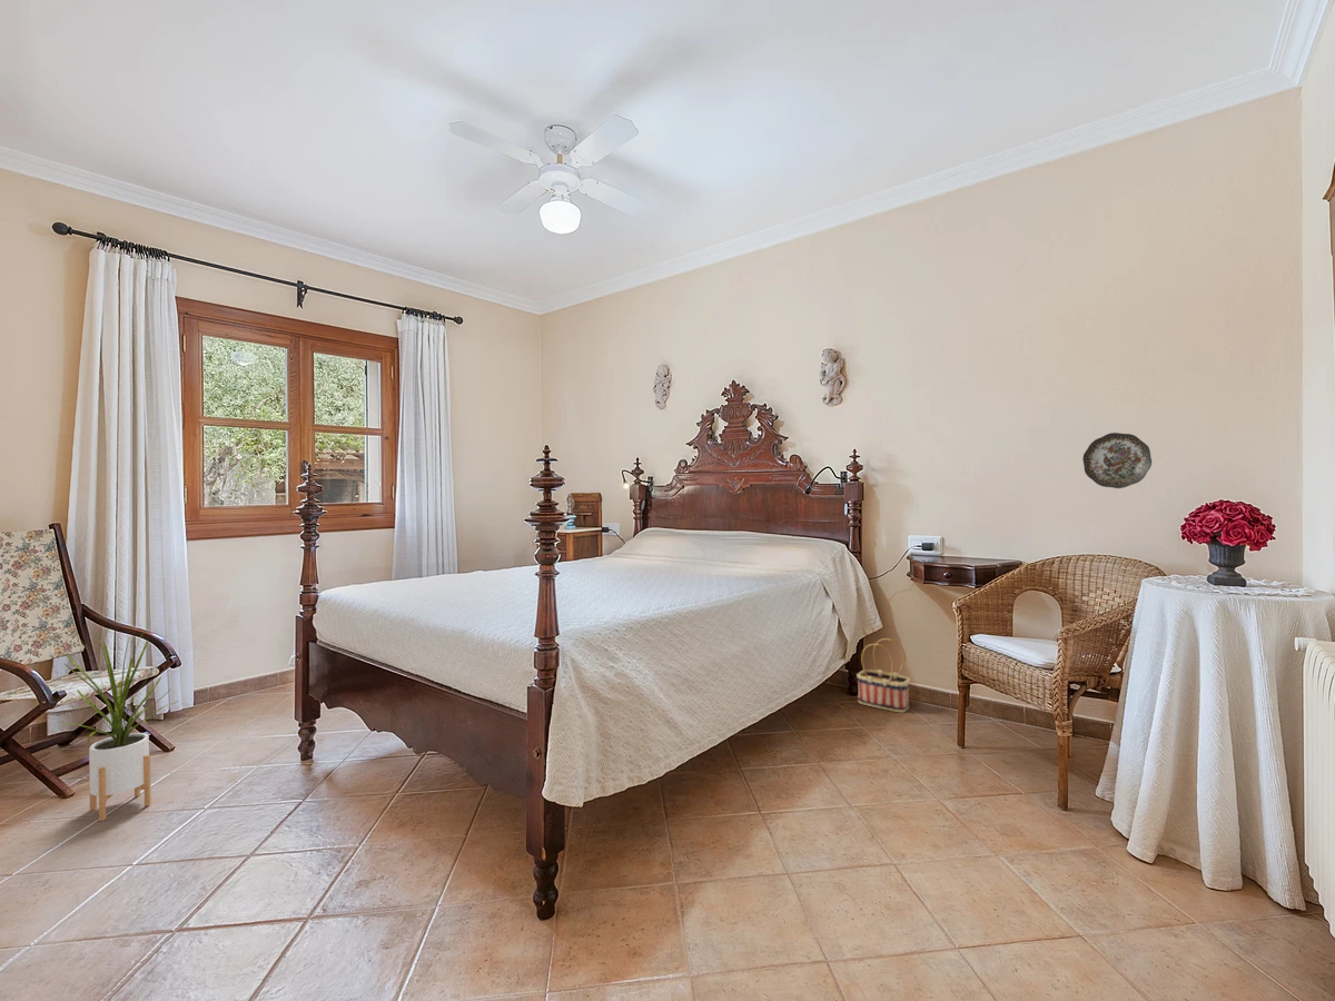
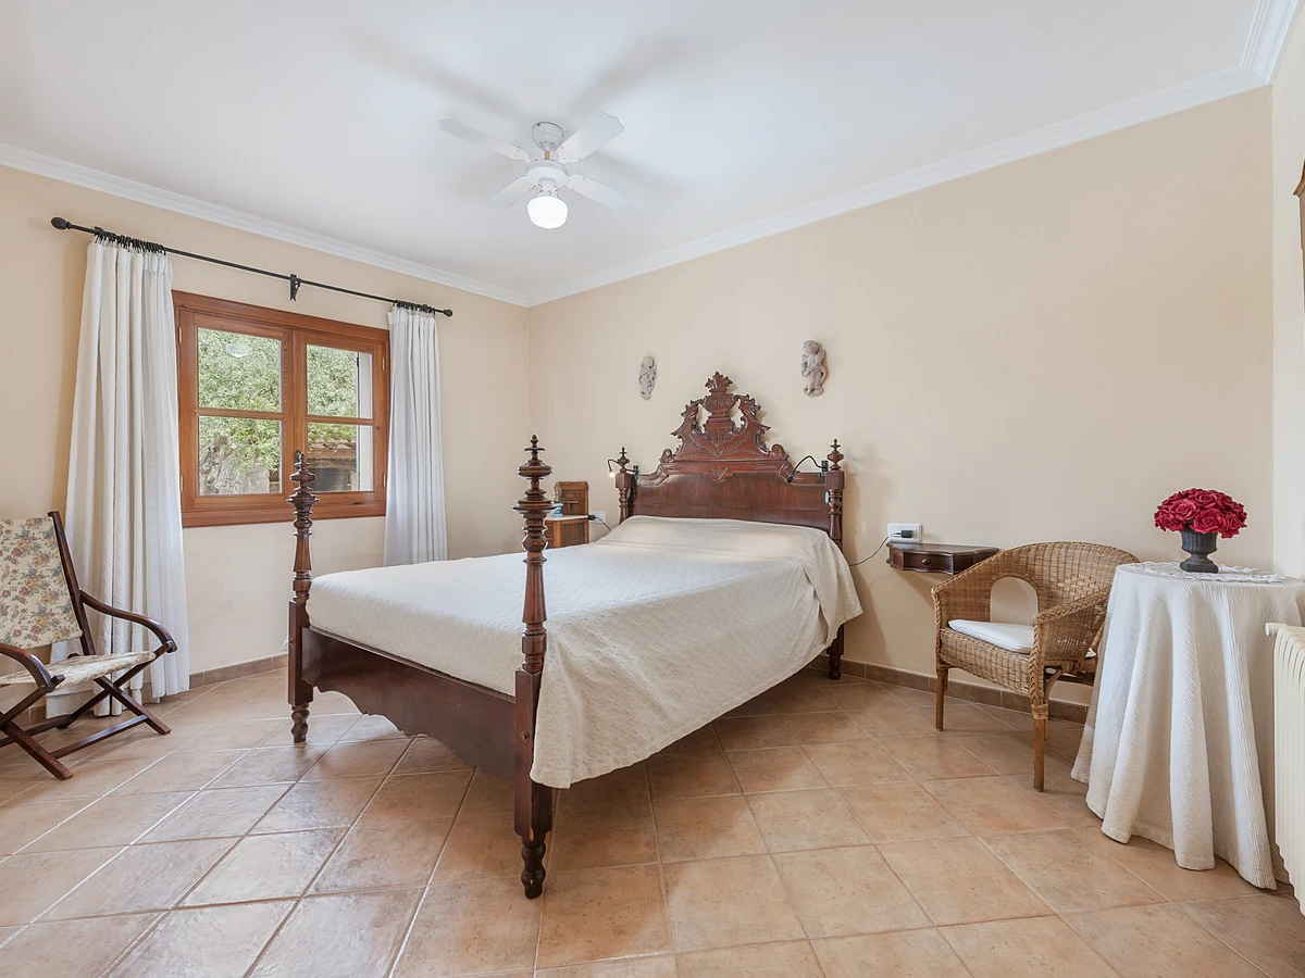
- house plant [43,630,179,822]
- decorative plate [1081,432,1153,489]
- basket [856,637,911,714]
